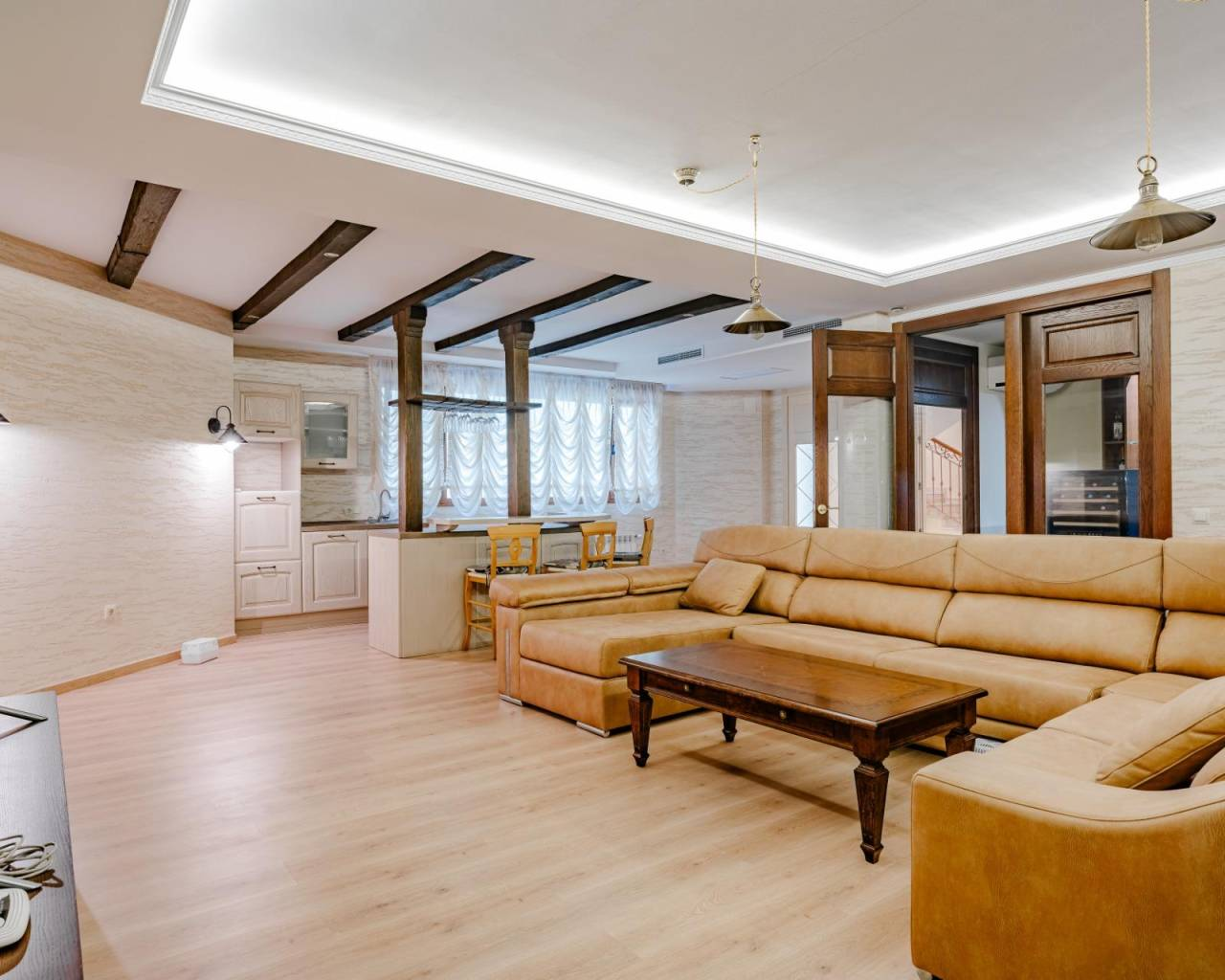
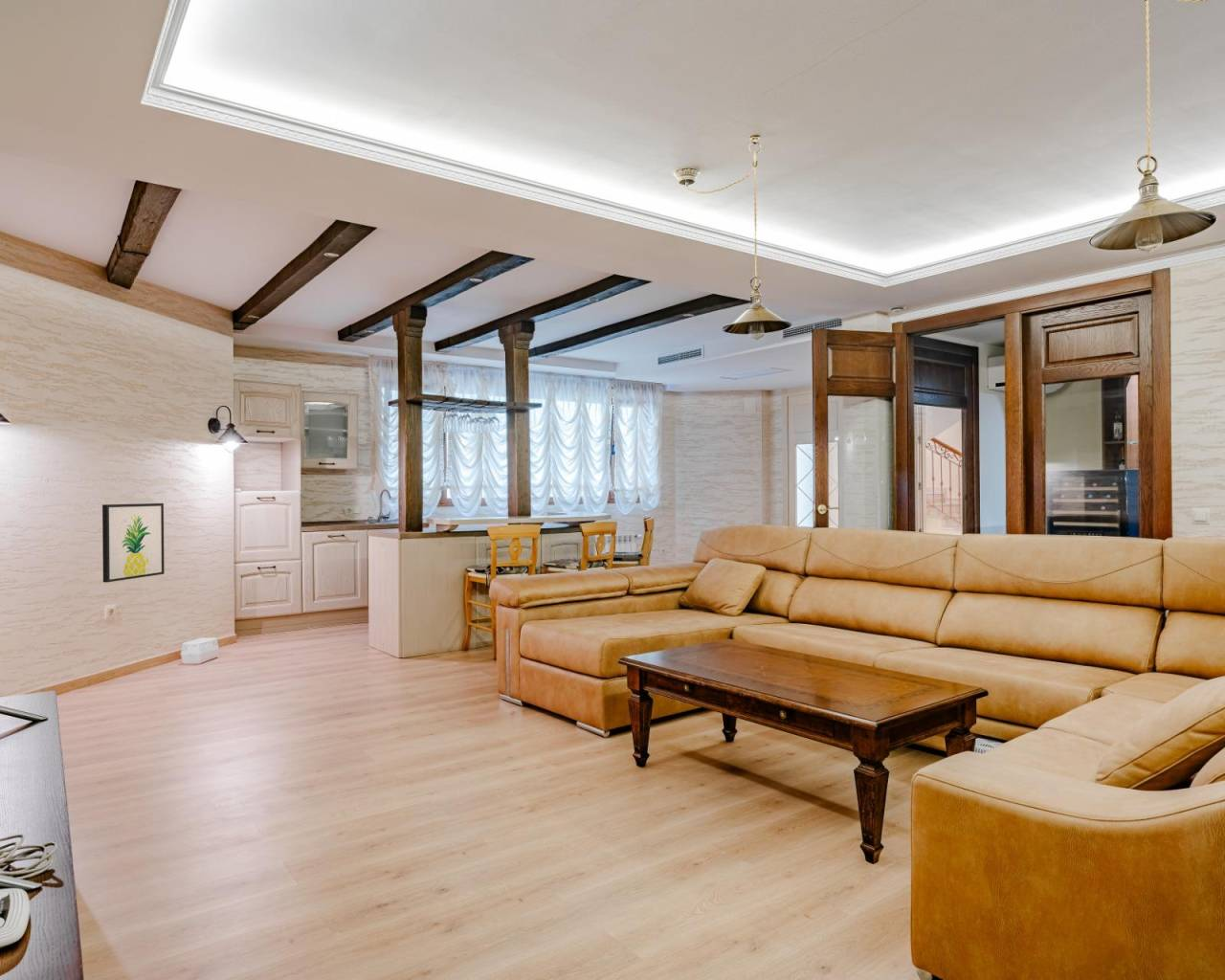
+ wall art [101,502,166,583]
